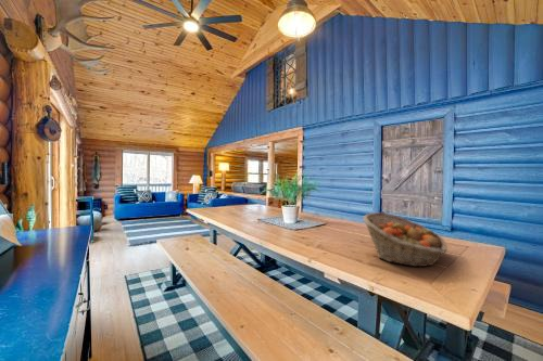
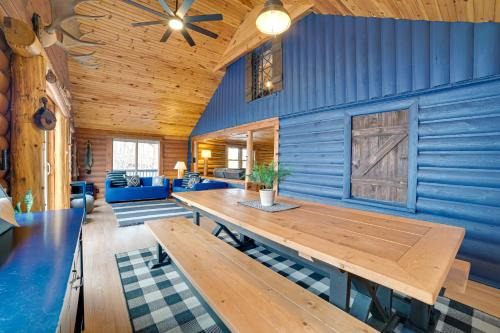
- fruit basket [362,211,449,268]
